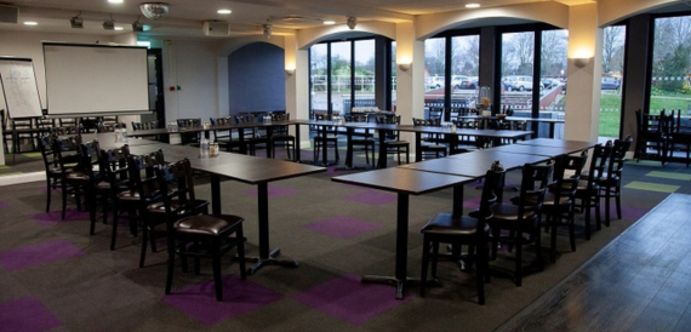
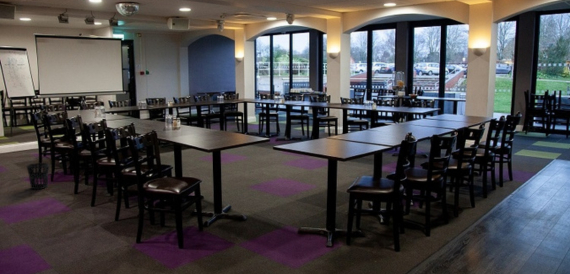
+ wastebasket [26,162,50,190]
